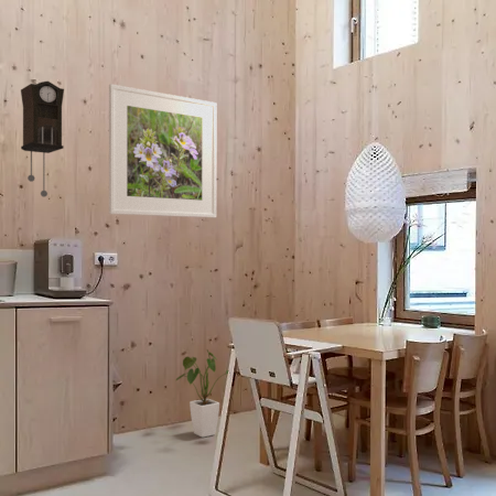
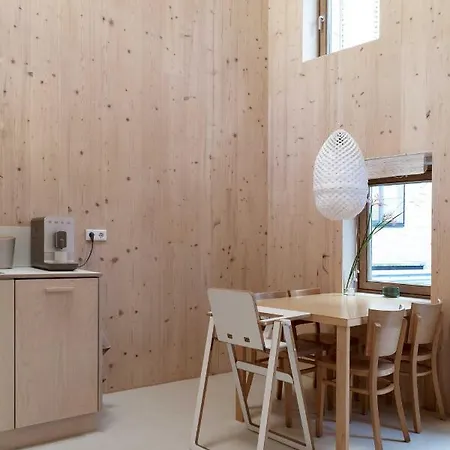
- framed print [108,83,217,219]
- pendulum clock [20,80,65,198]
- house plant [175,348,229,439]
